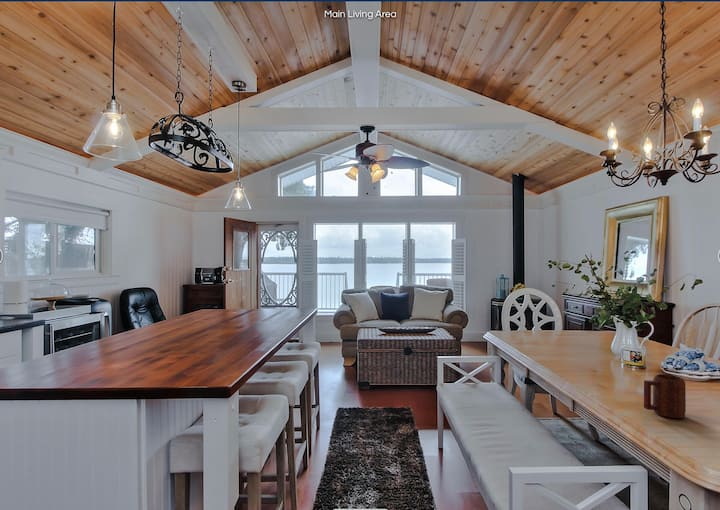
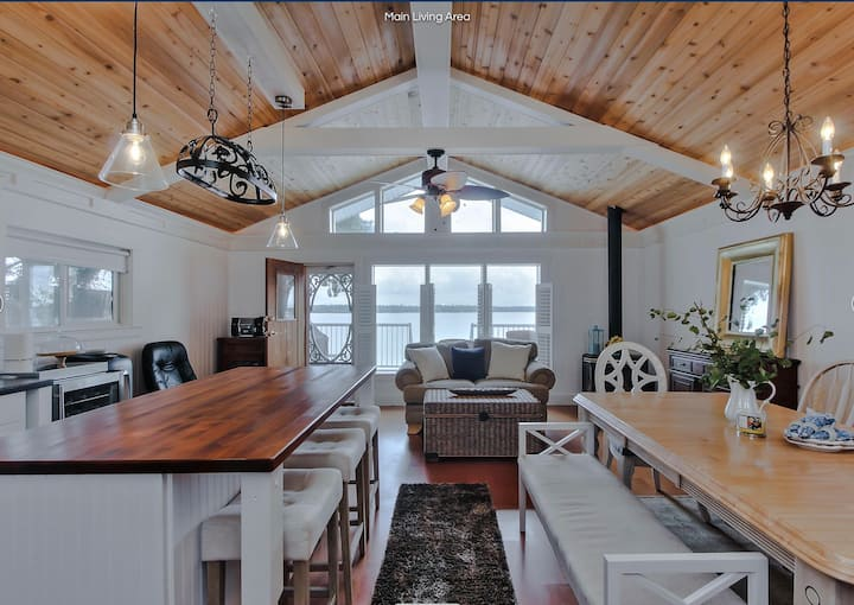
- mug [643,373,687,419]
